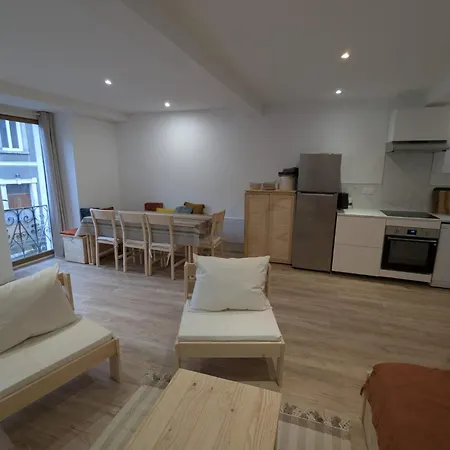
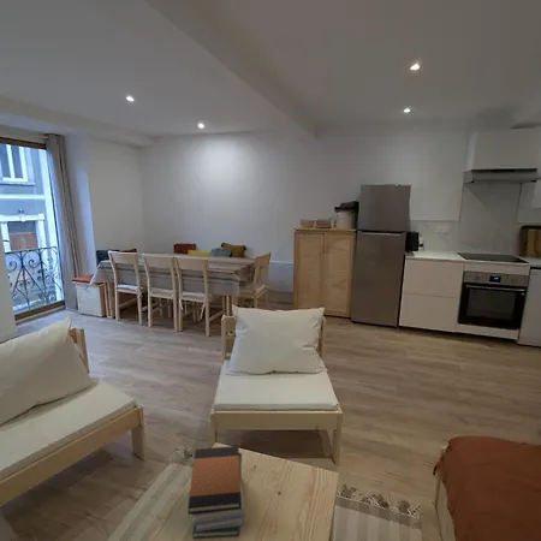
+ book stack [186,445,246,540]
